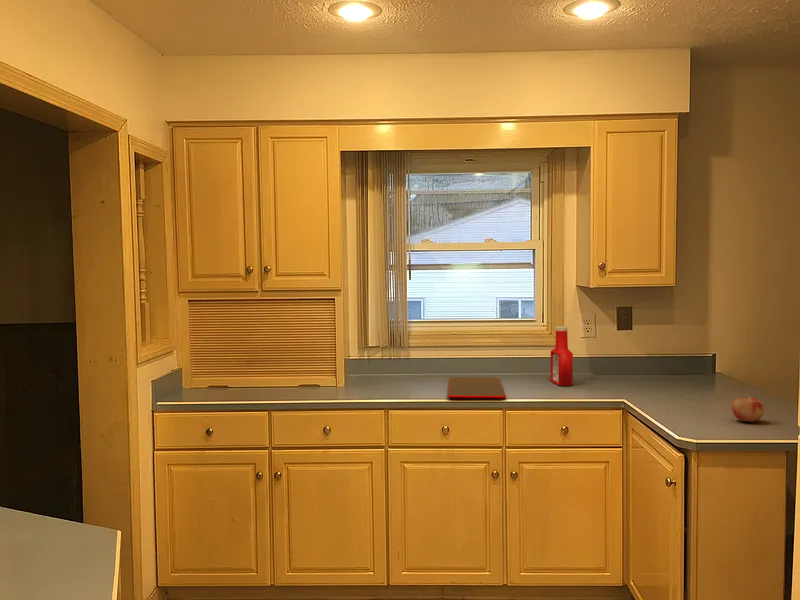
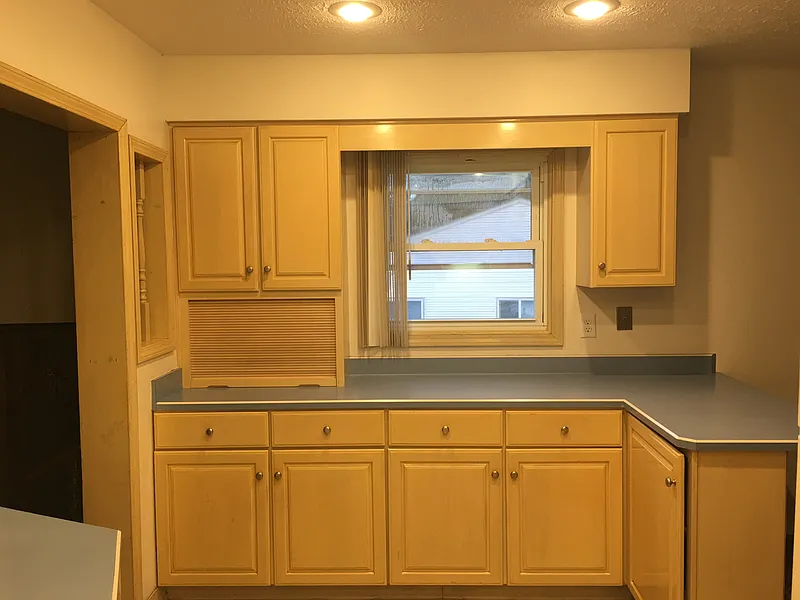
- soap bottle [550,325,574,387]
- cutting board [447,376,507,399]
- fruit [731,396,765,423]
